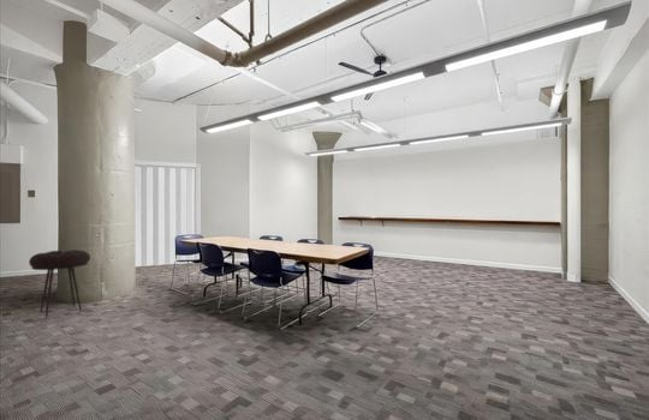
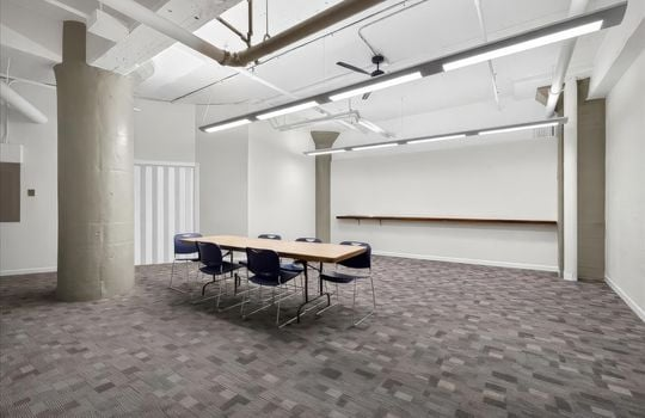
- stool [28,248,91,319]
